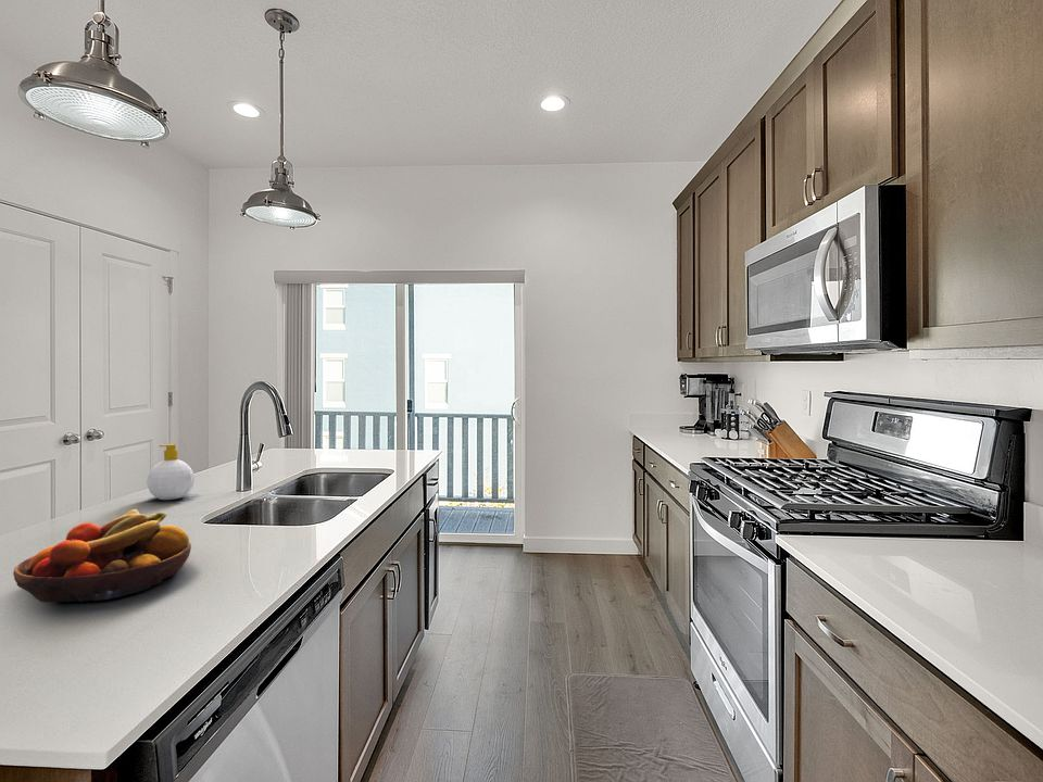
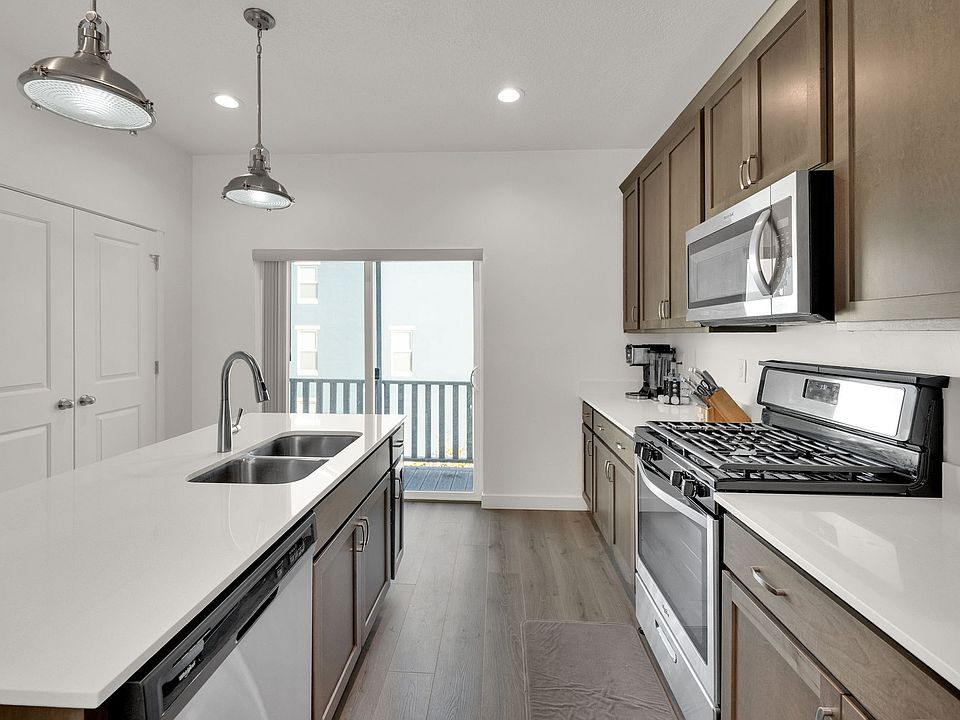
- soap bottle [146,443,196,501]
- fruit bowl [12,507,192,603]
